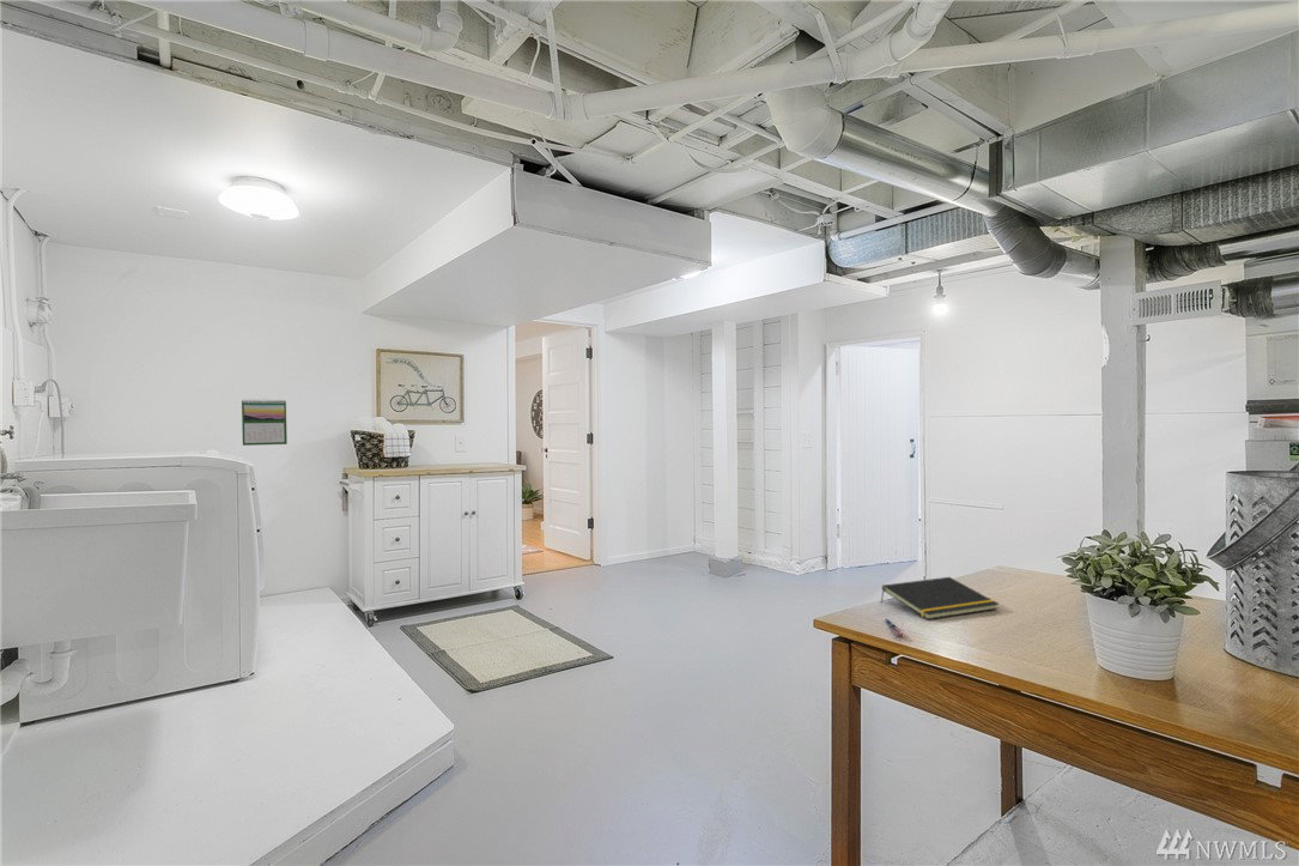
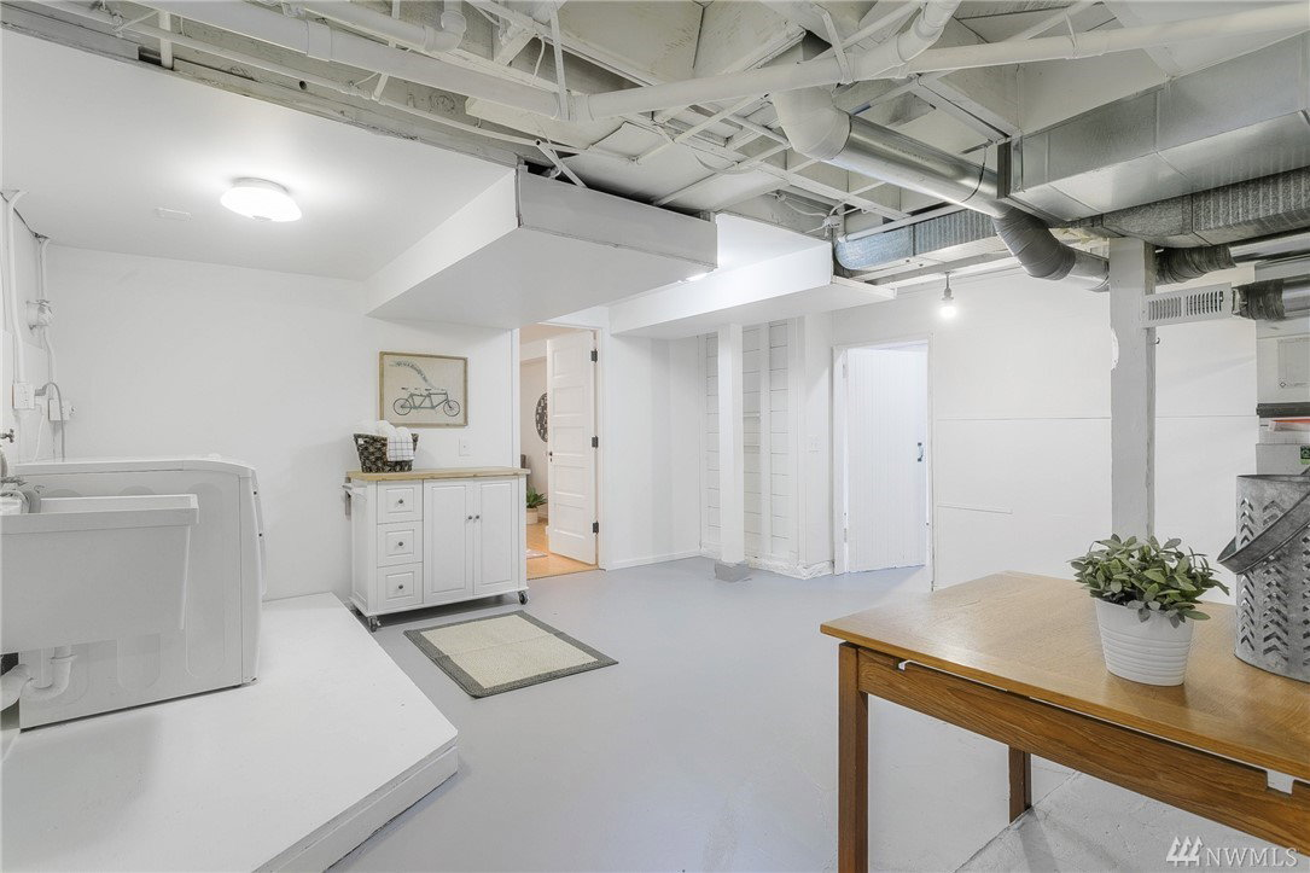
- notepad [880,576,1000,620]
- pen [884,617,905,638]
- calendar [241,398,289,447]
